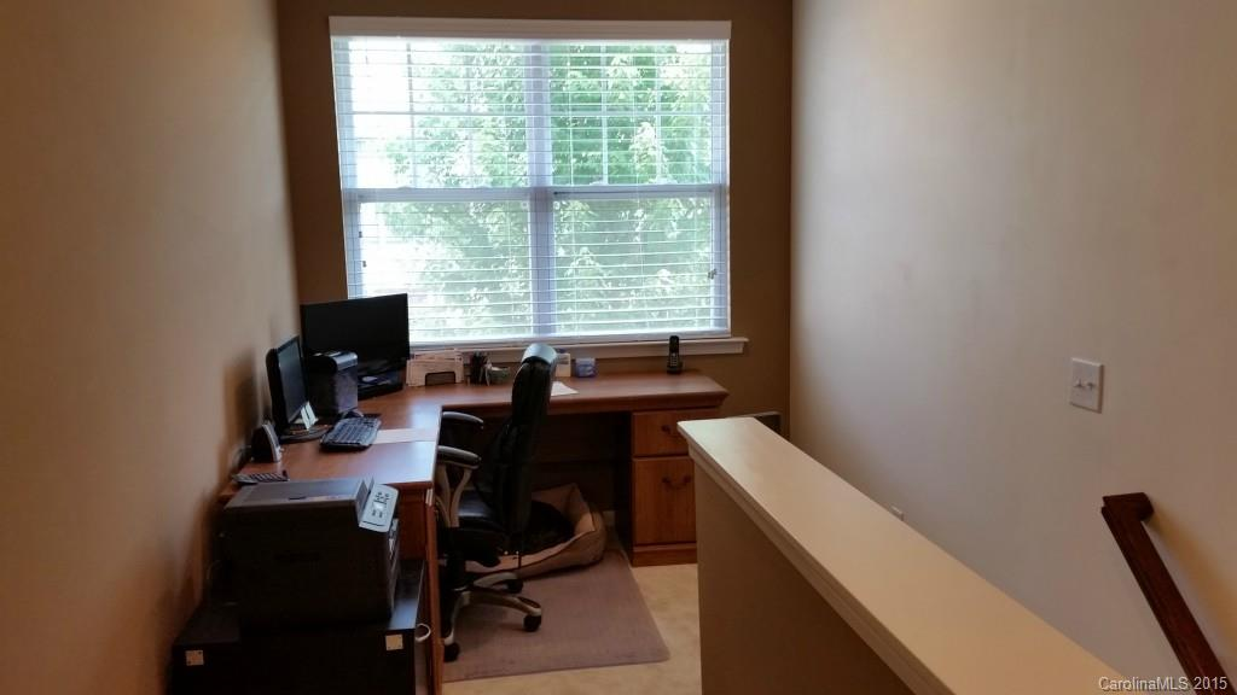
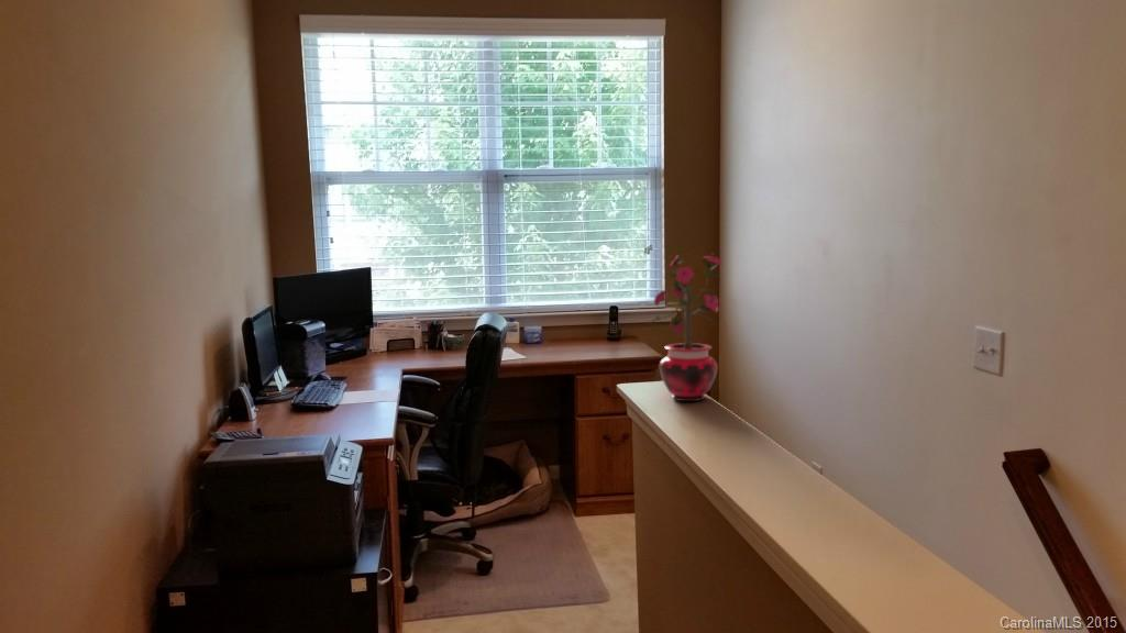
+ potted plant [645,252,724,402]
